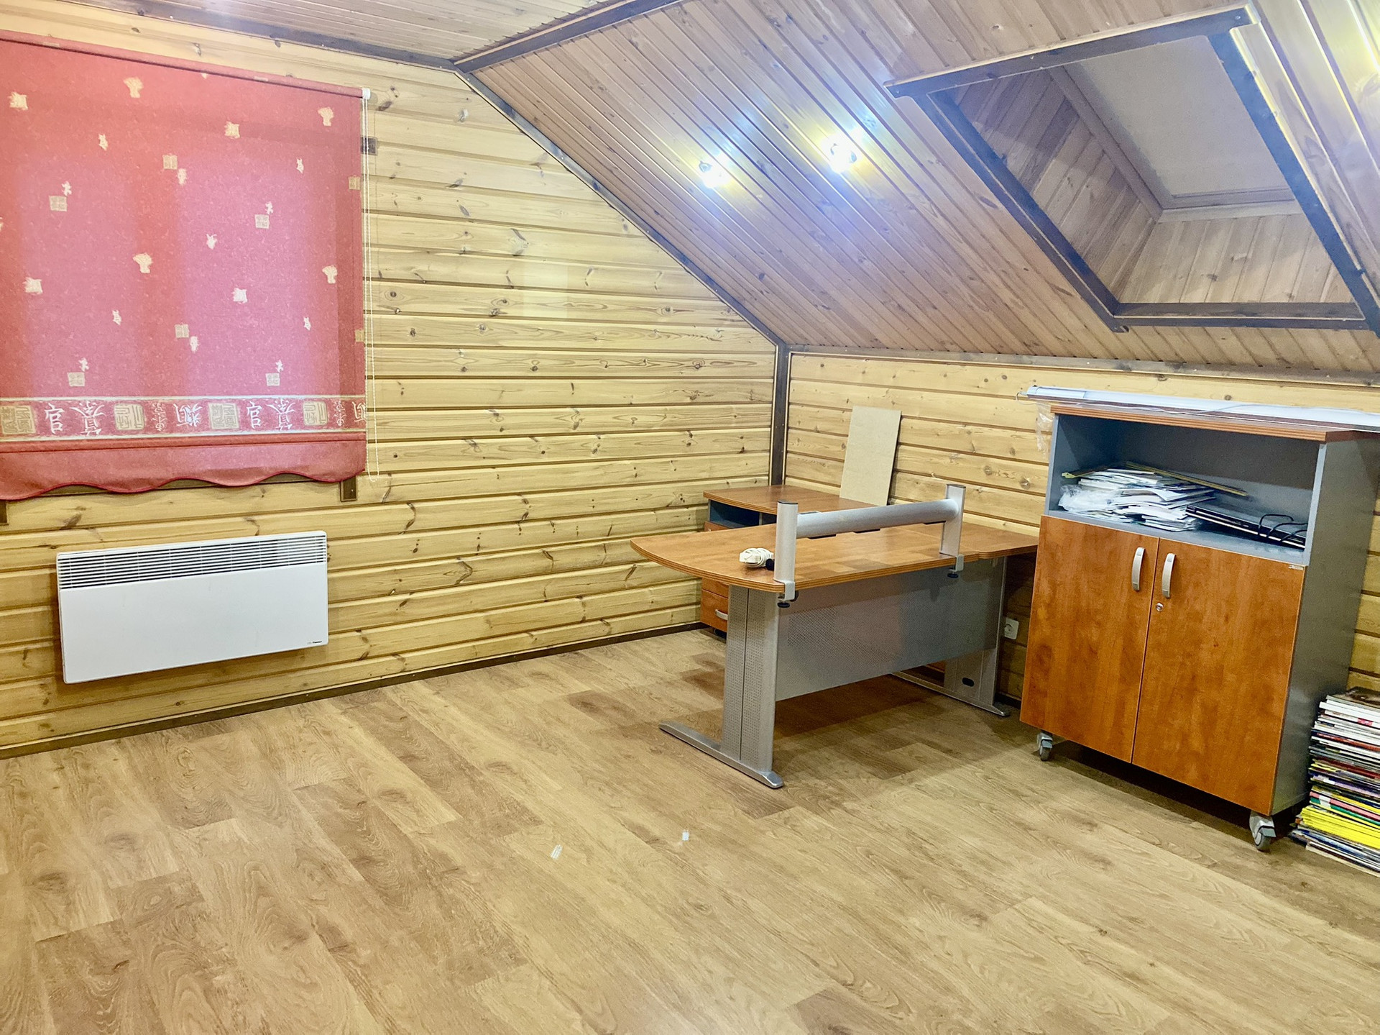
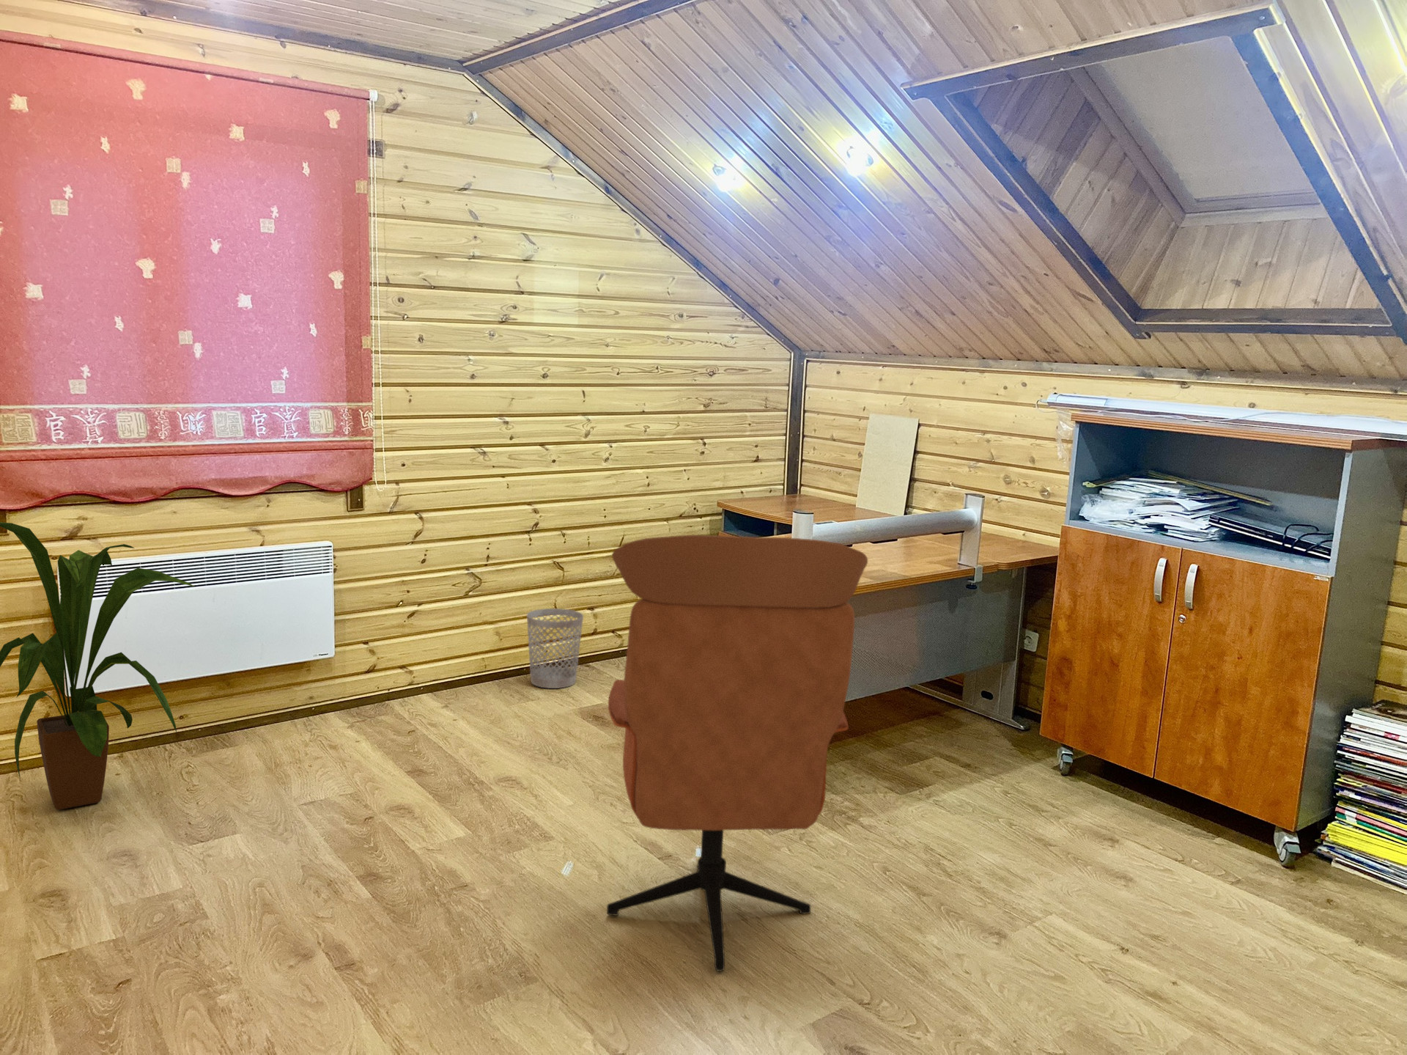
+ wastebasket [526,607,584,689]
+ house plant [0,521,194,810]
+ office chair [606,534,869,972]
